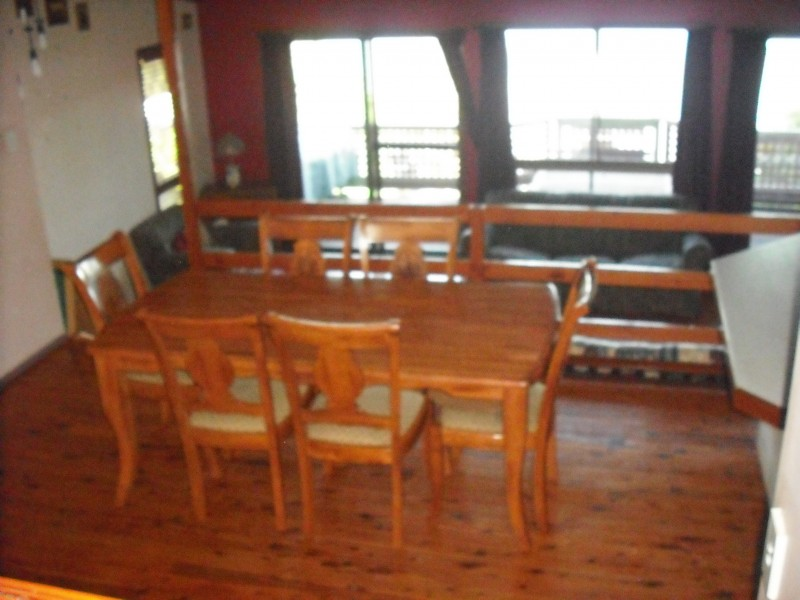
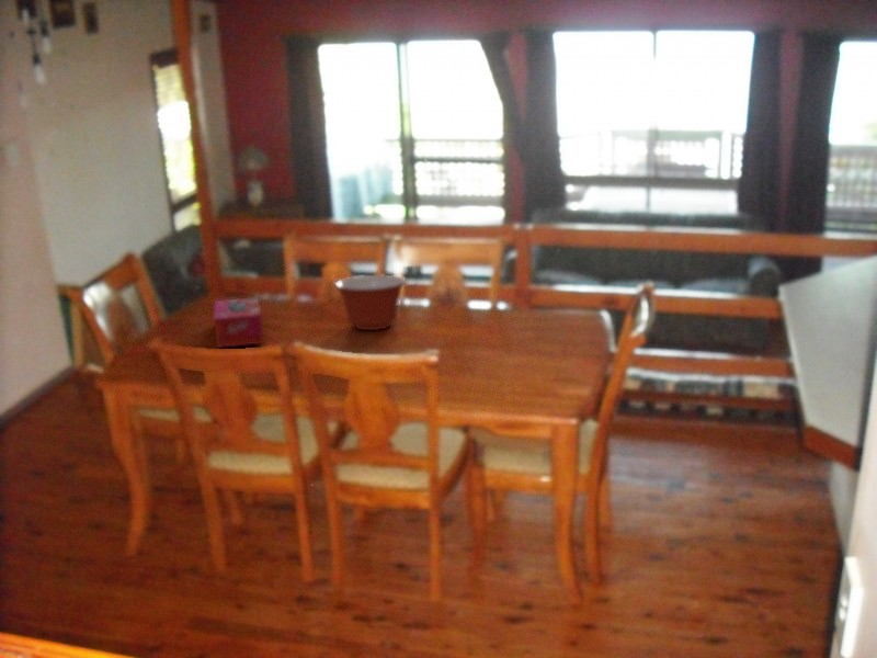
+ mixing bowl [334,274,408,331]
+ tissue box [213,296,264,349]
